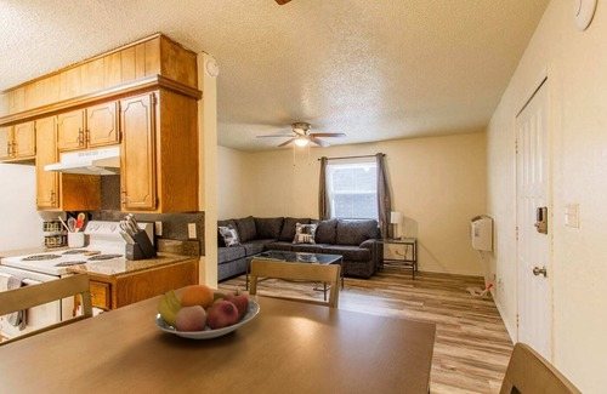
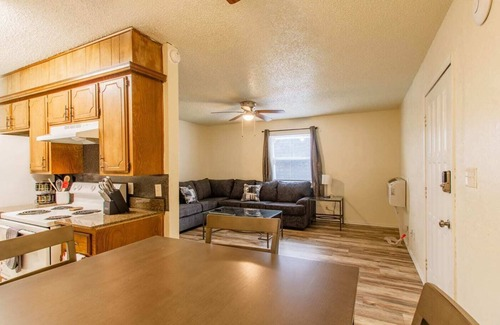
- fruit bowl [153,284,260,341]
